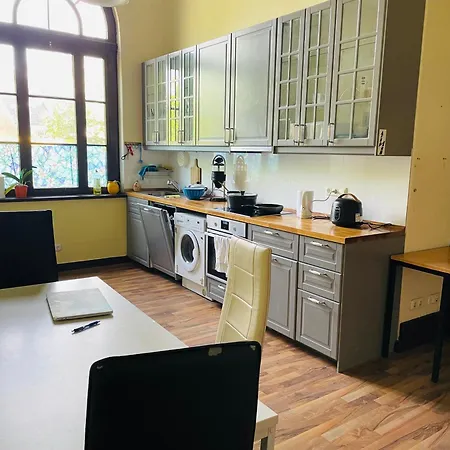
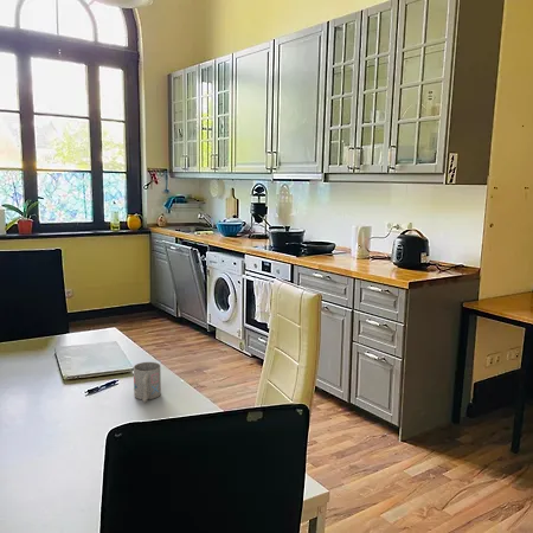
+ mug [133,361,162,404]
